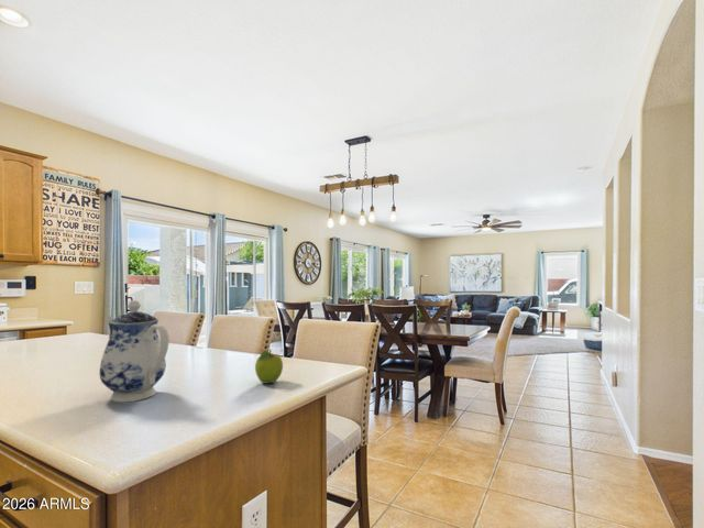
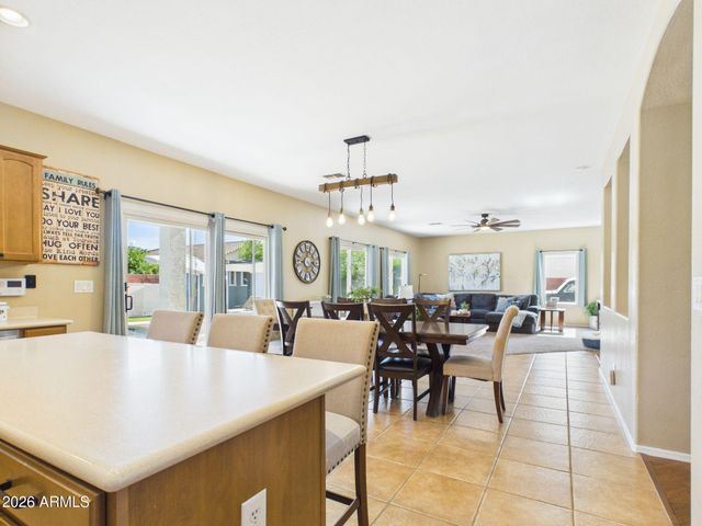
- teapot [98,299,170,404]
- fruit [254,349,284,385]
